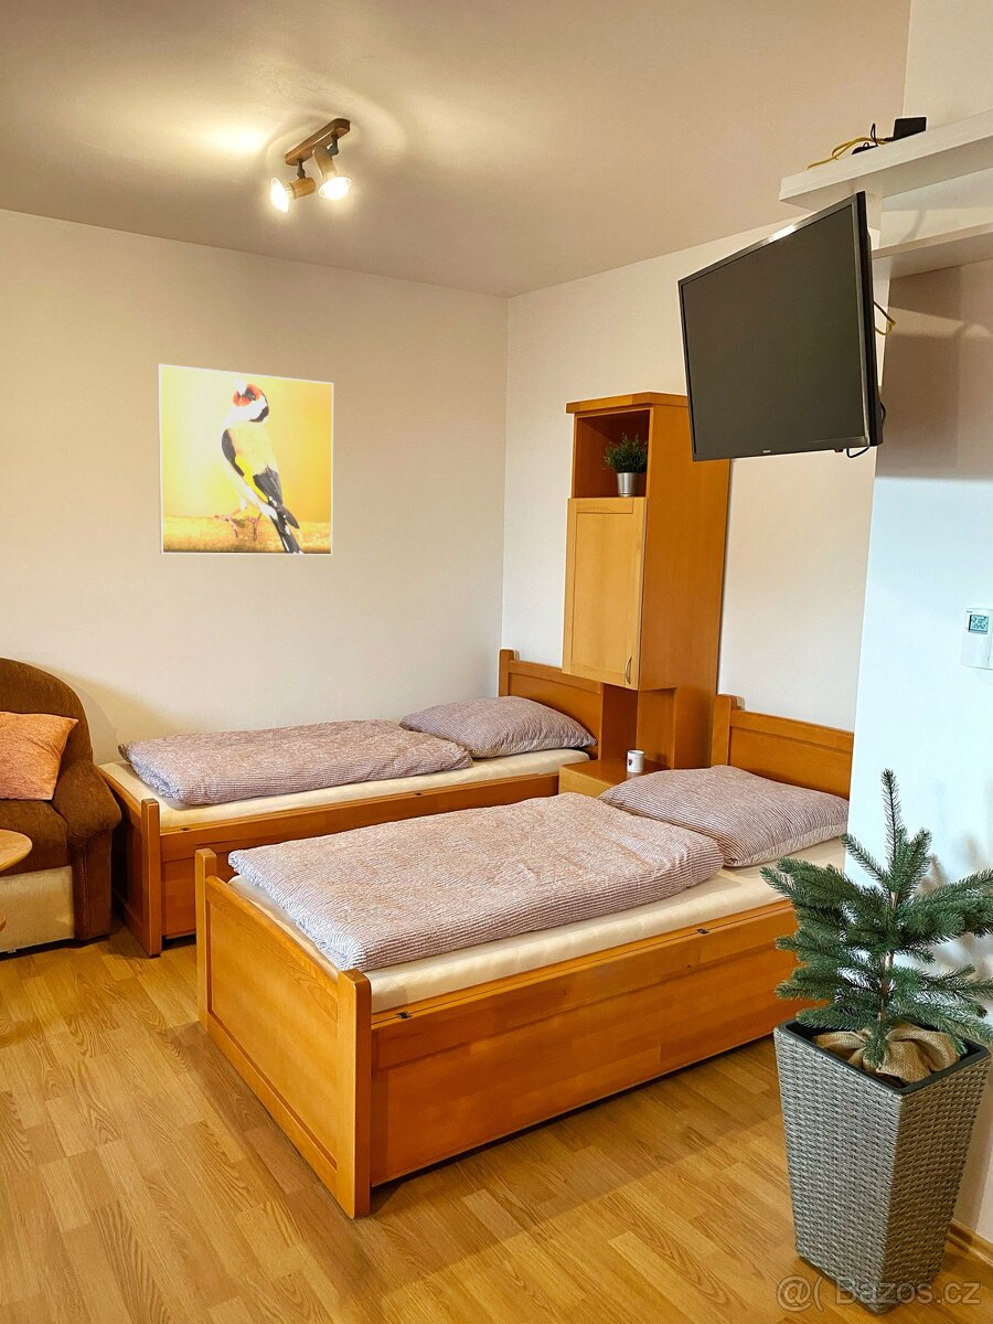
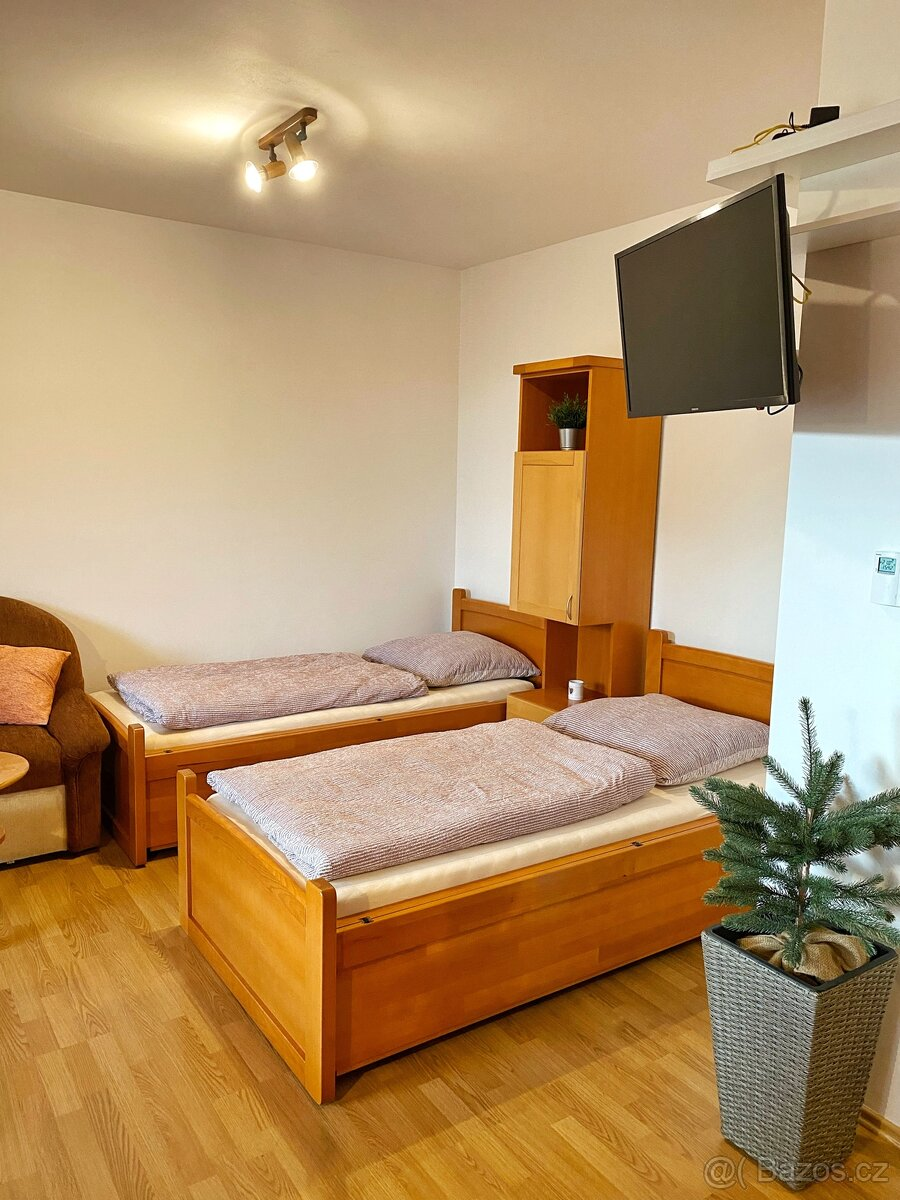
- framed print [156,363,334,556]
